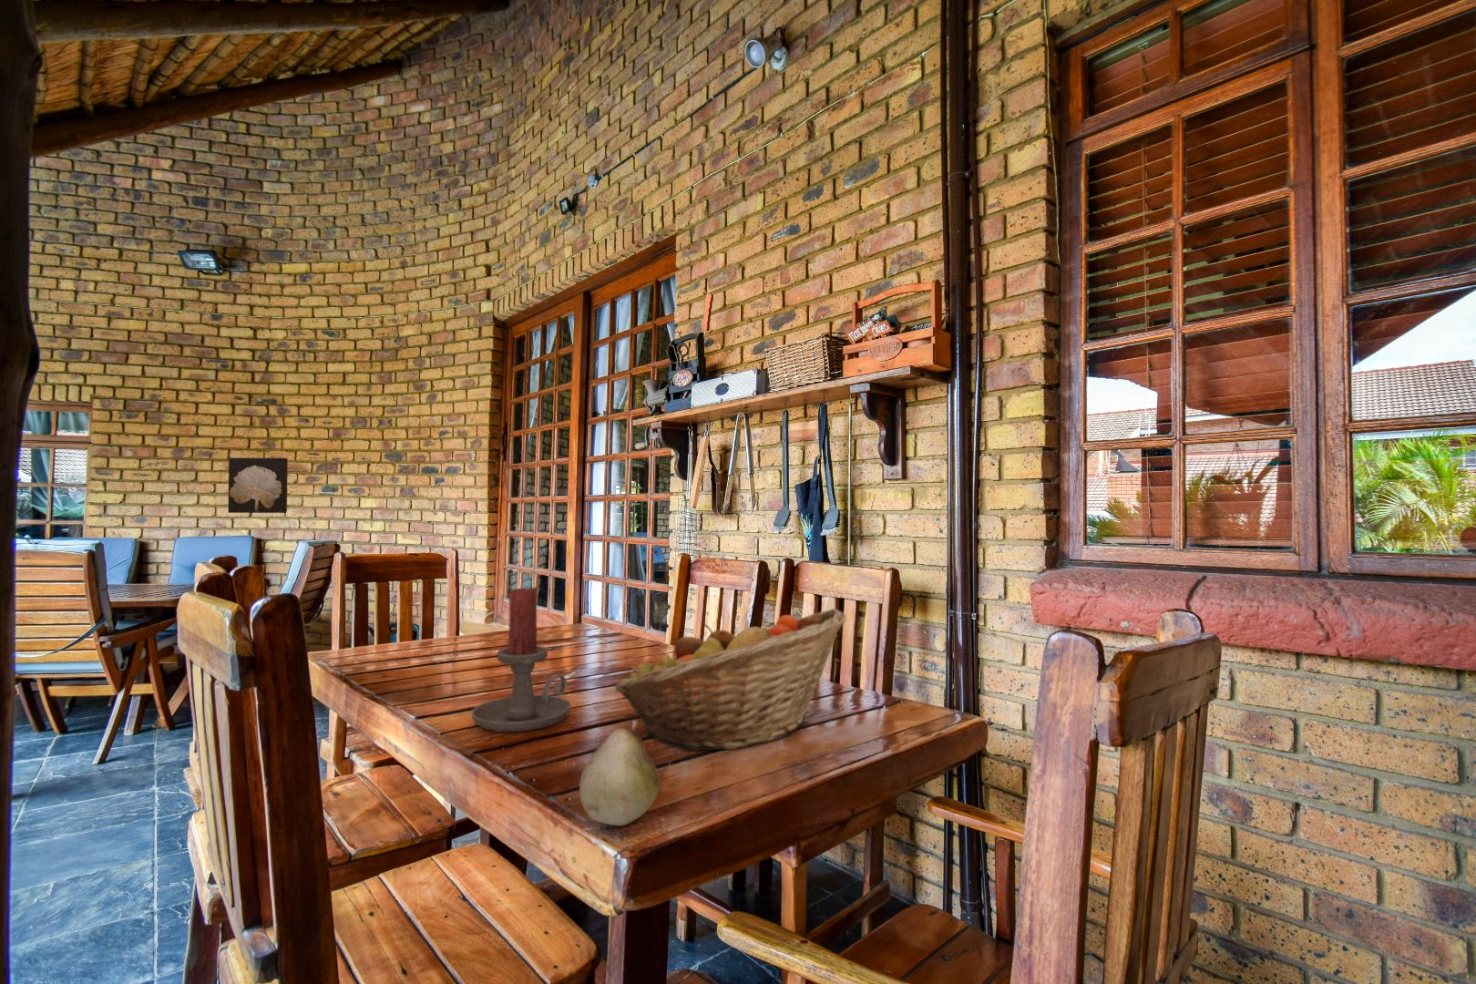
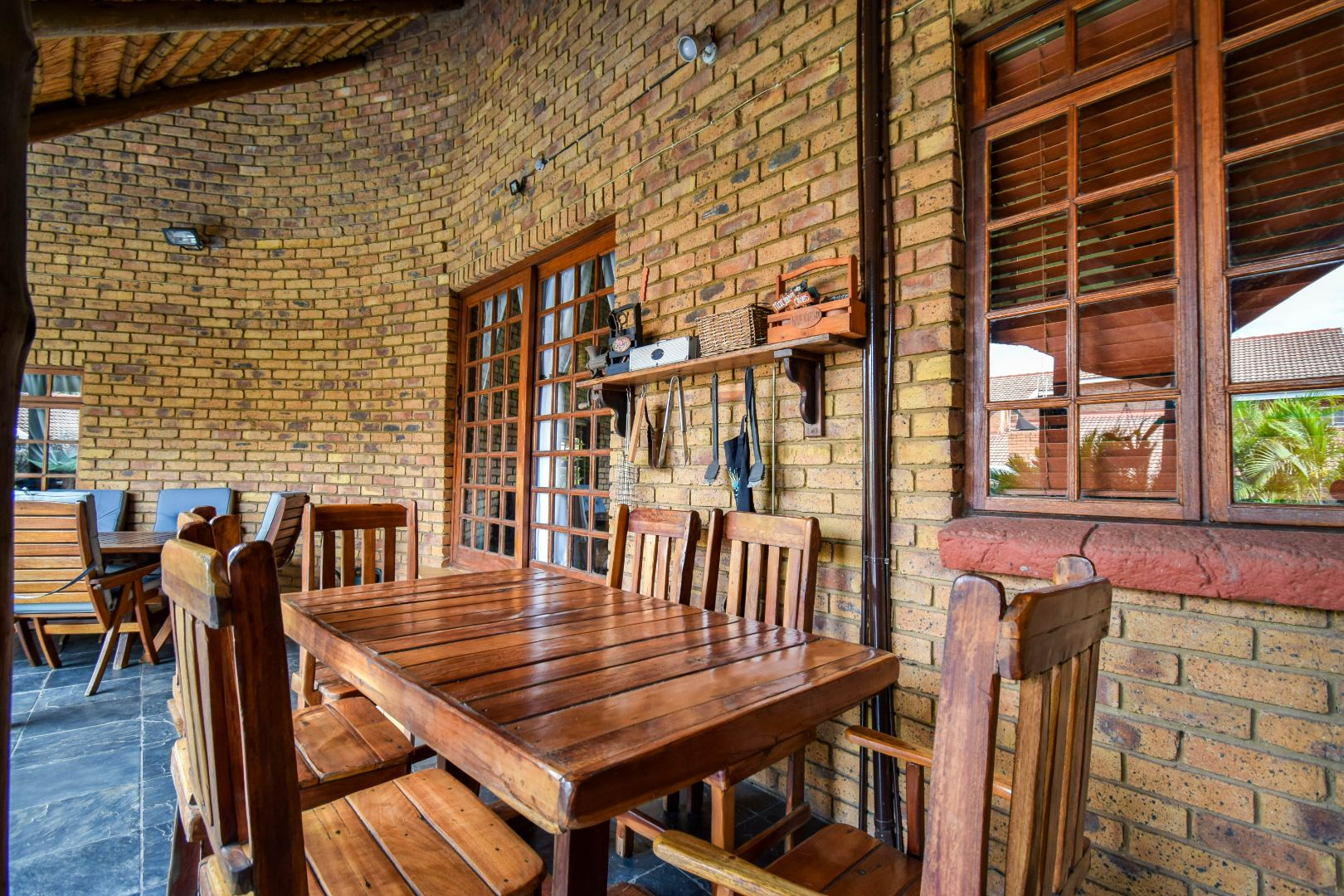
- fruit basket [614,607,848,752]
- candle holder [470,585,572,733]
- wall art [227,457,289,514]
- fruit [579,719,660,826]
